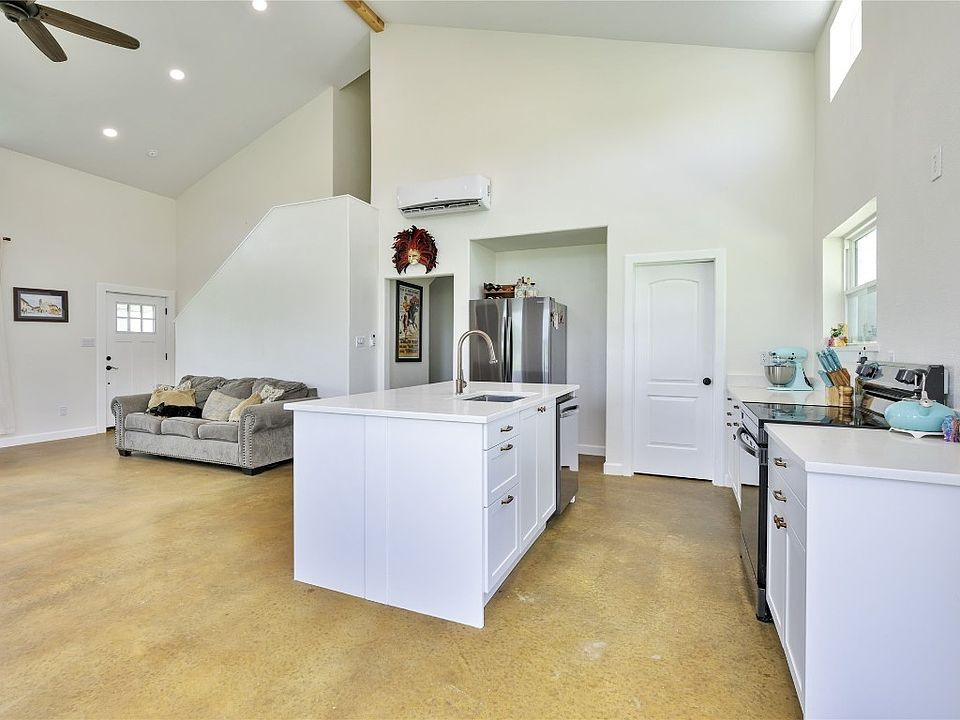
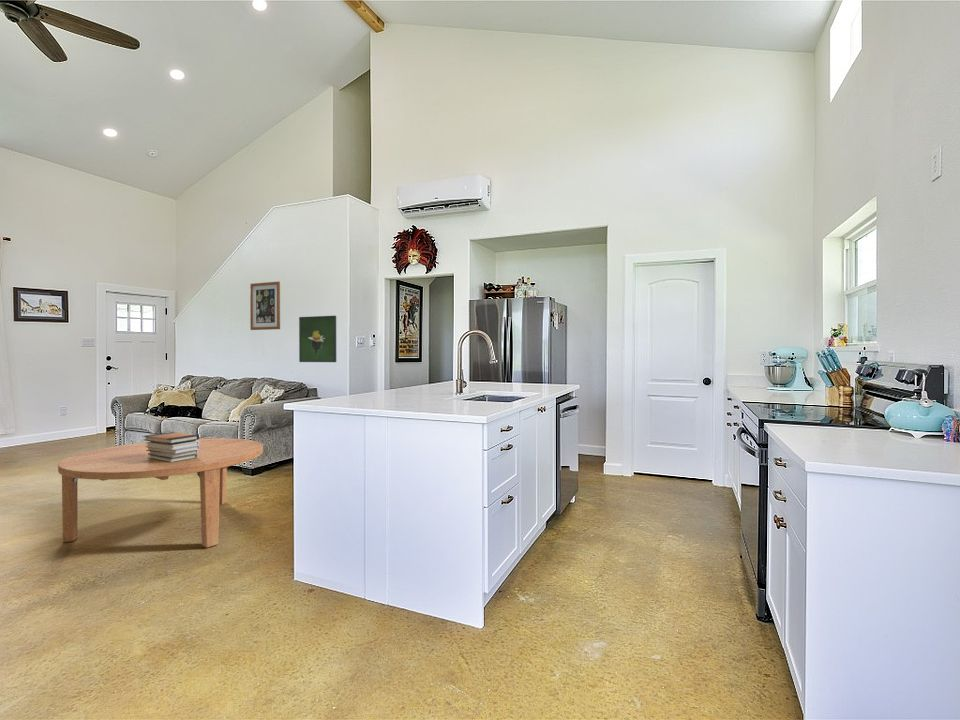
+ wall art [249,280,281,331]
+ coffee table [57,437,264,548]
+ book stack [143,431,200,463]
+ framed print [298,315,337,363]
